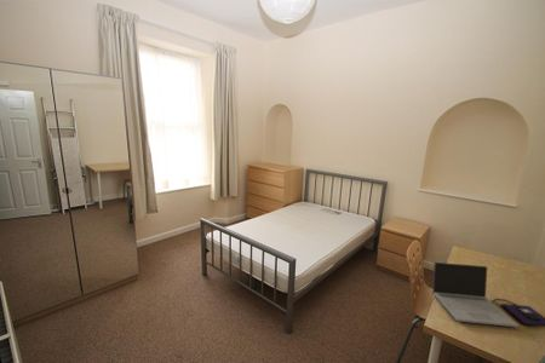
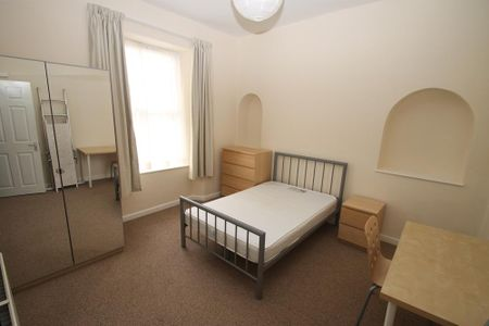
- laptop computer [431,261,545,328]
